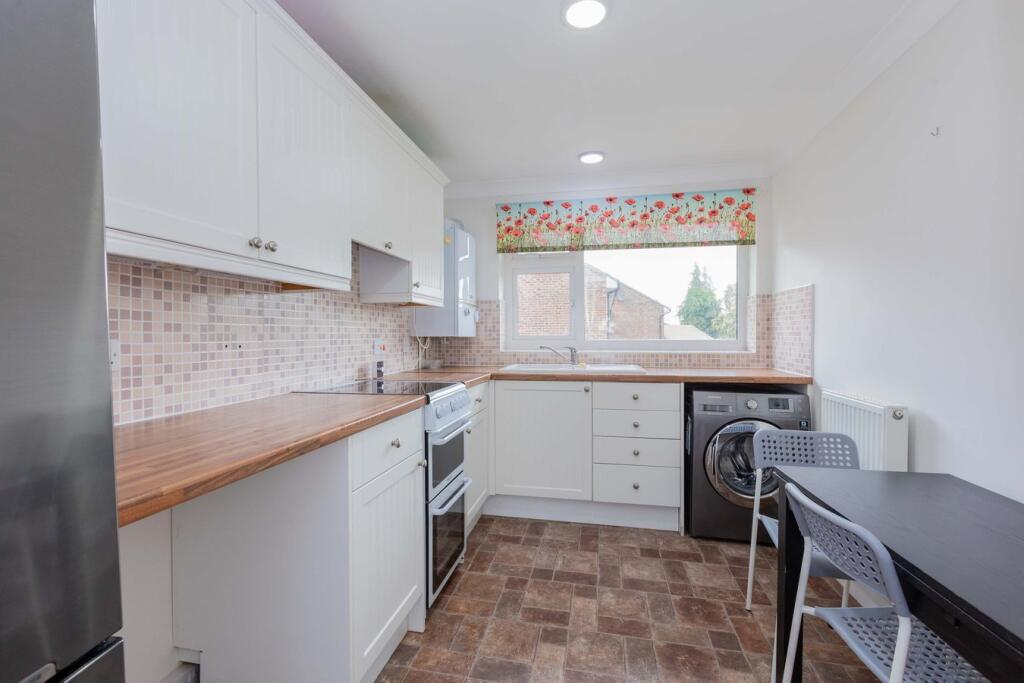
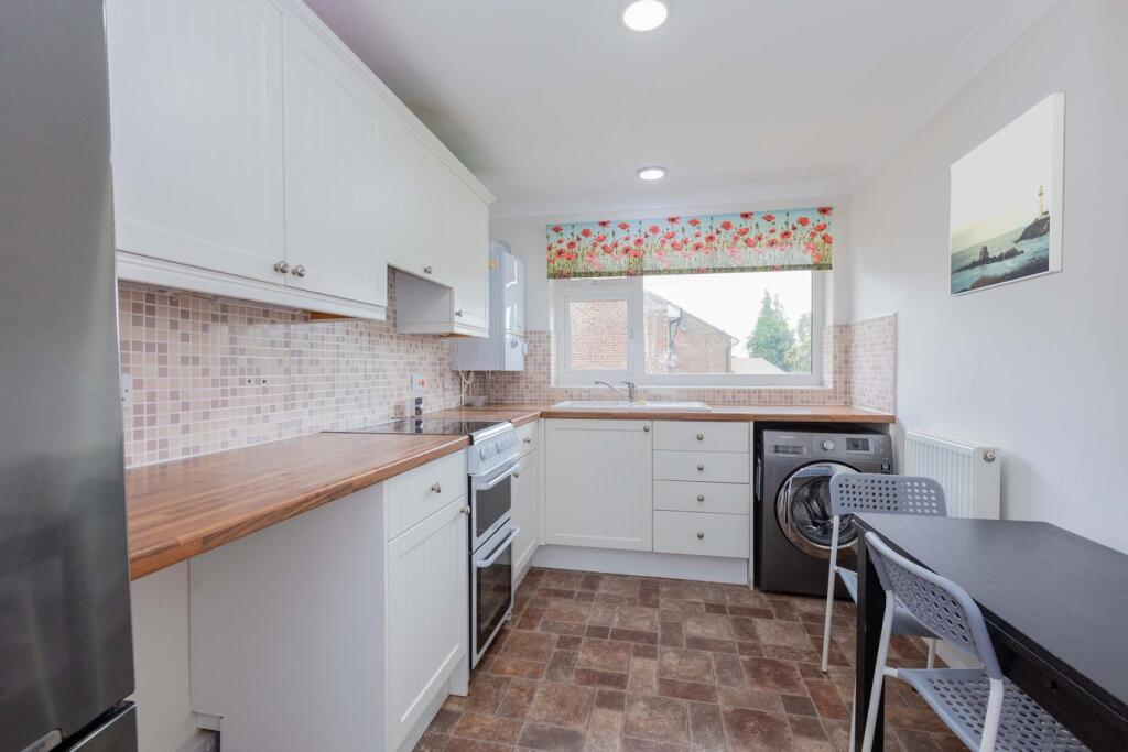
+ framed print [948,90,1067,298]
